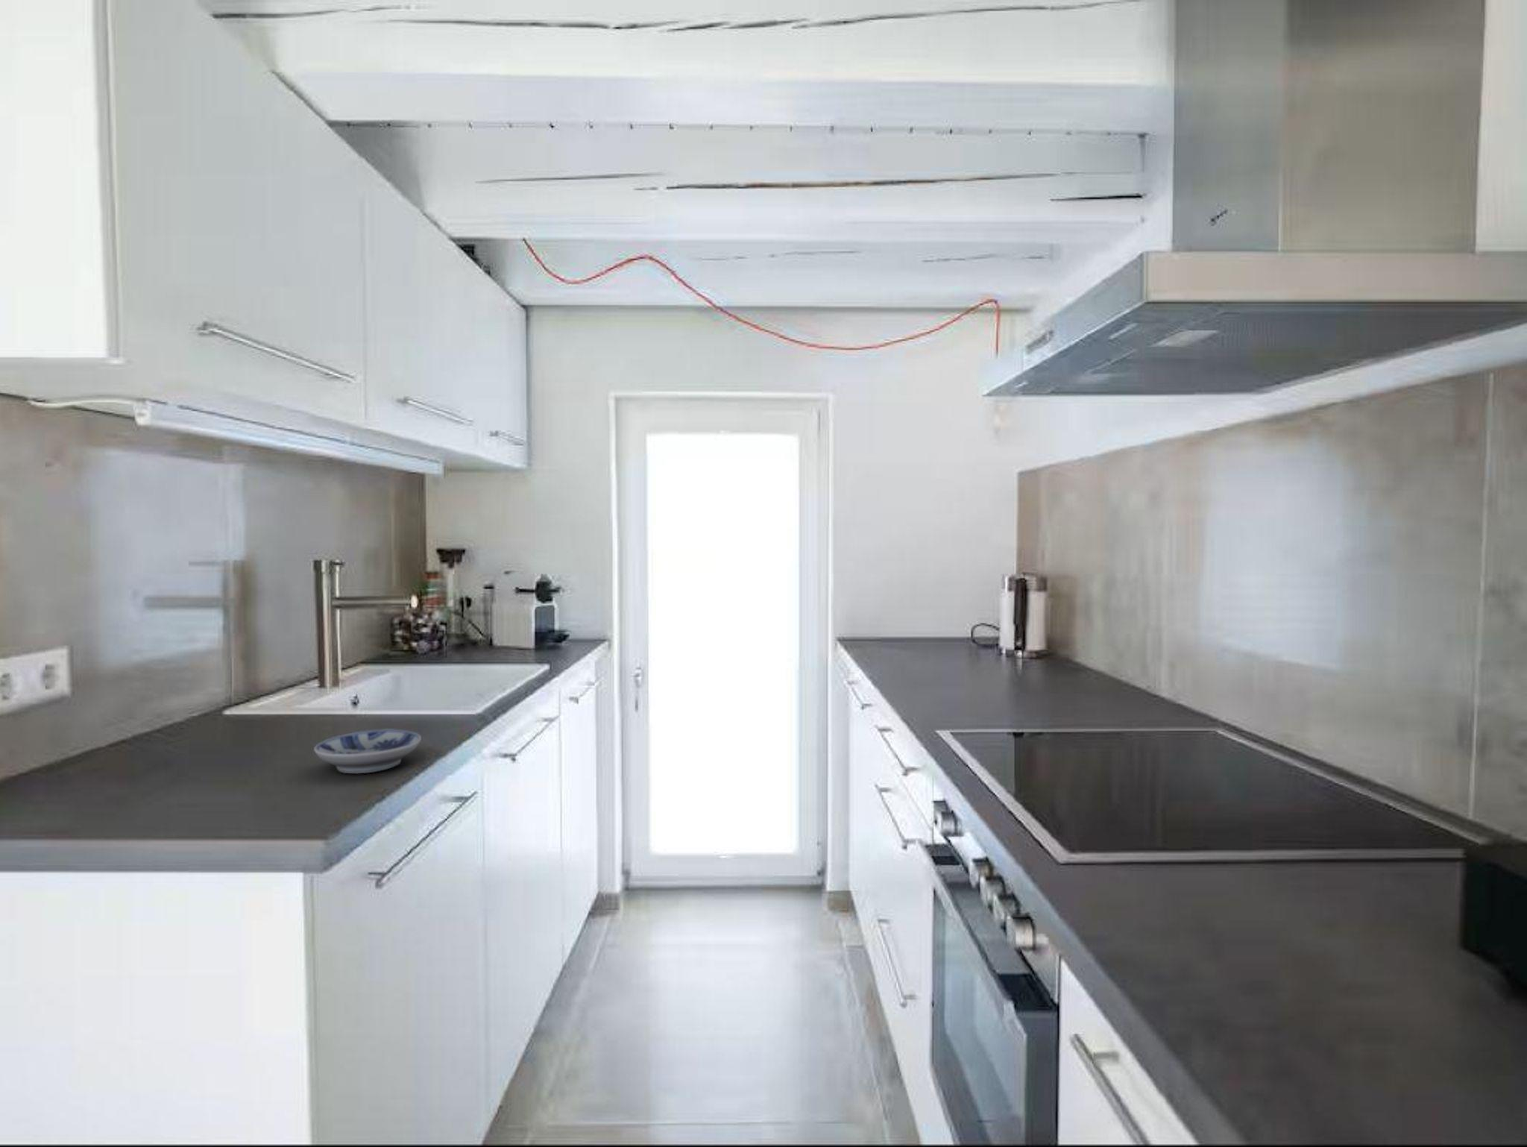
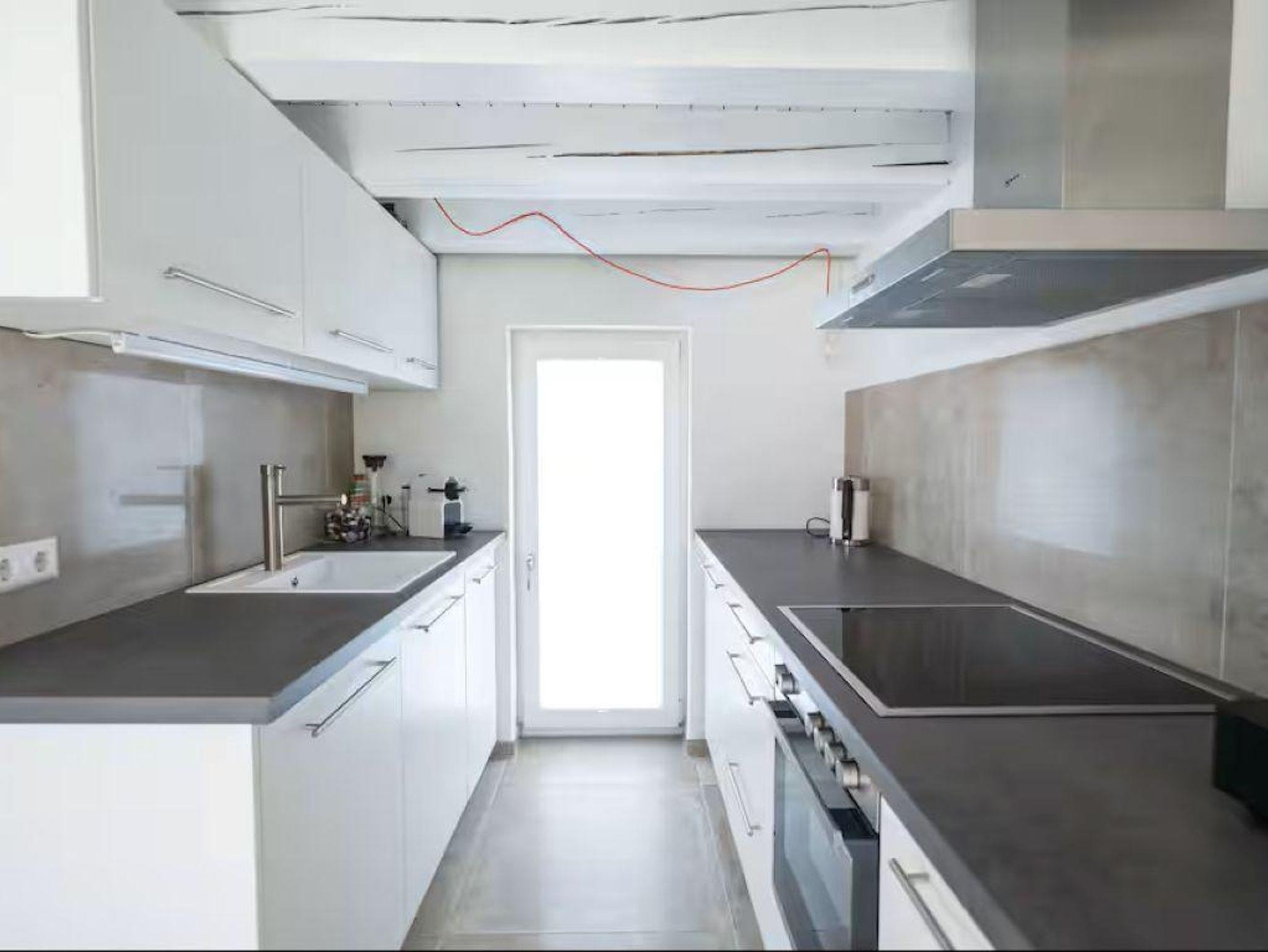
- bowl [313,729,421,775]
